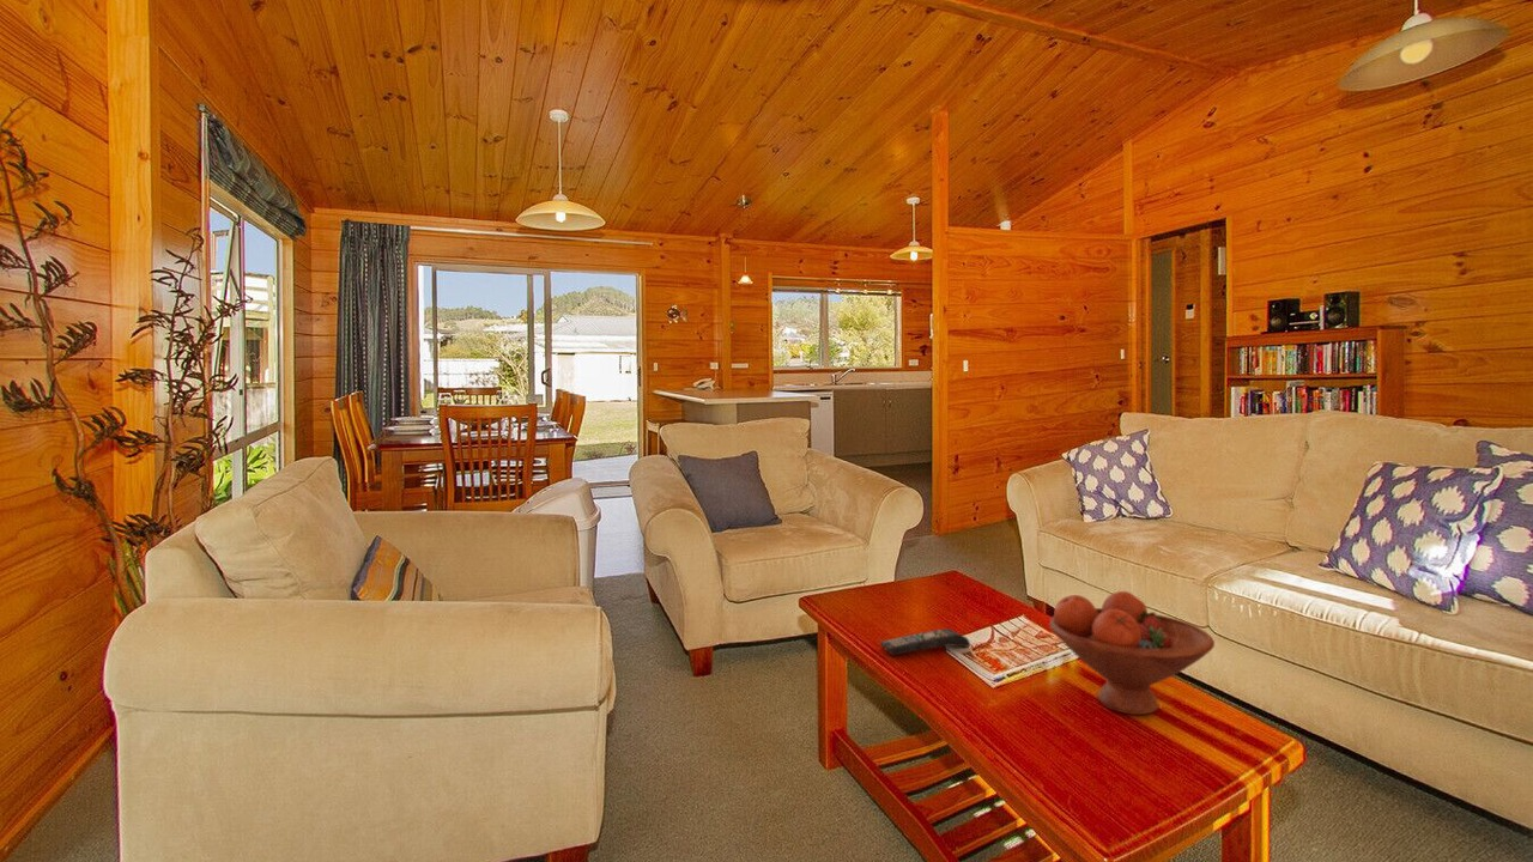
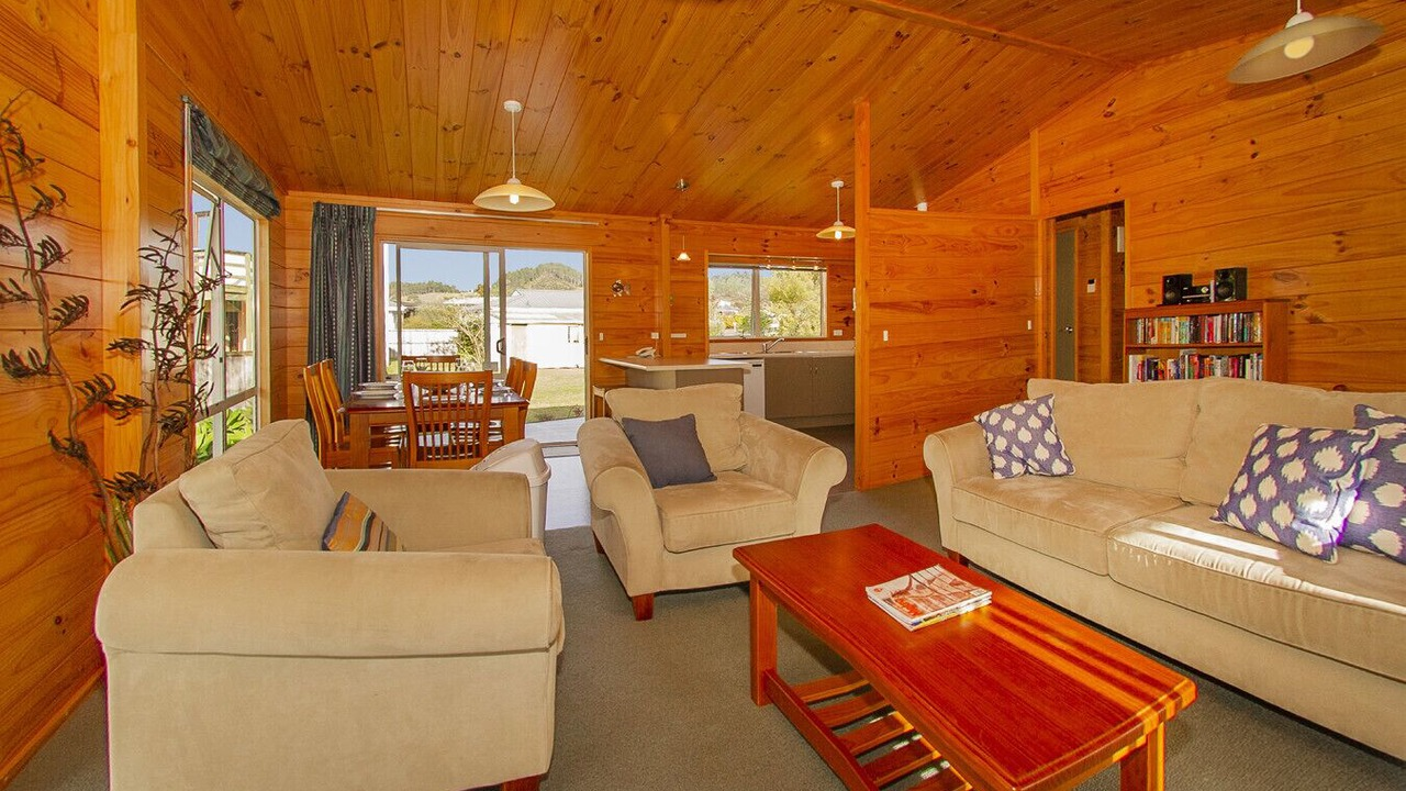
- remote control [878,627,971,656]
- fruit bowl [1048,590,1216,716]
